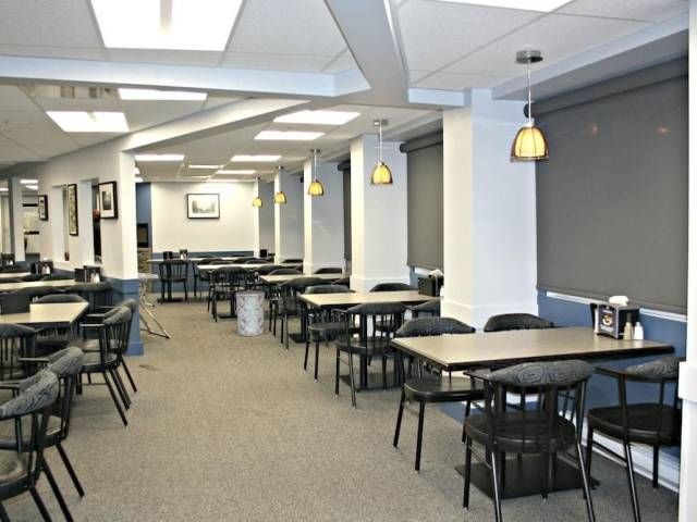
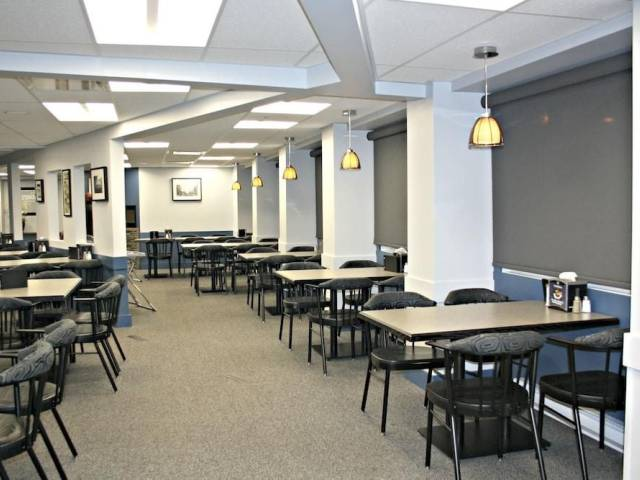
- trash can [234,289,266,337]
